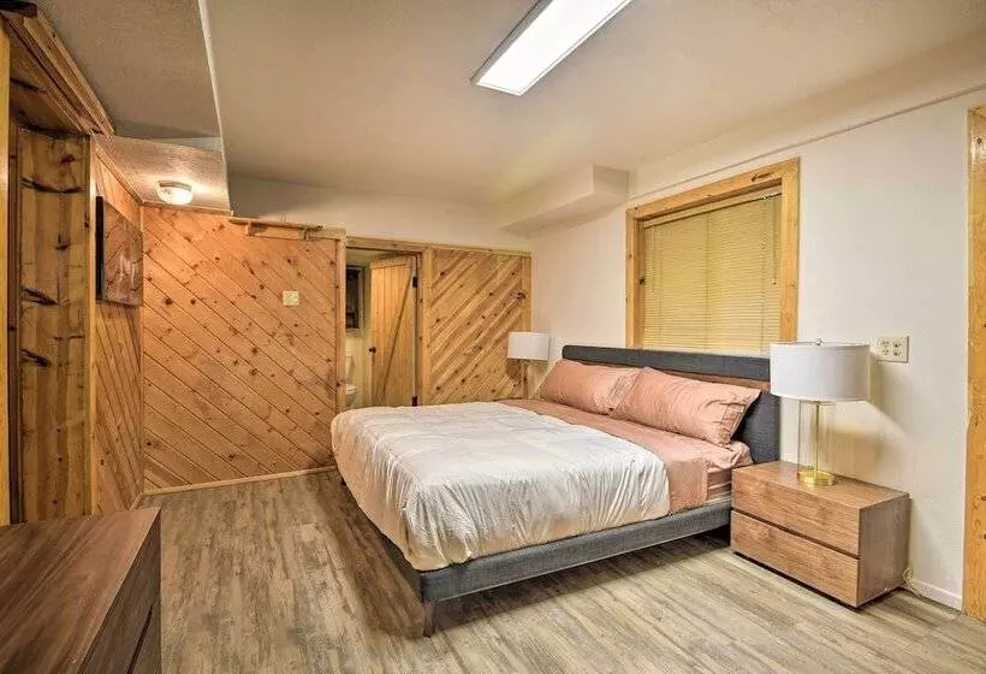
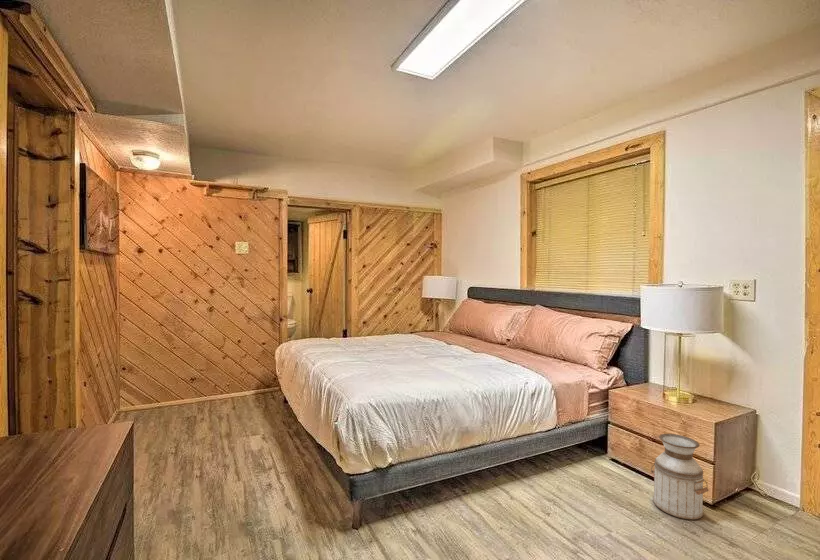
+ planter [650,433,709,520]
